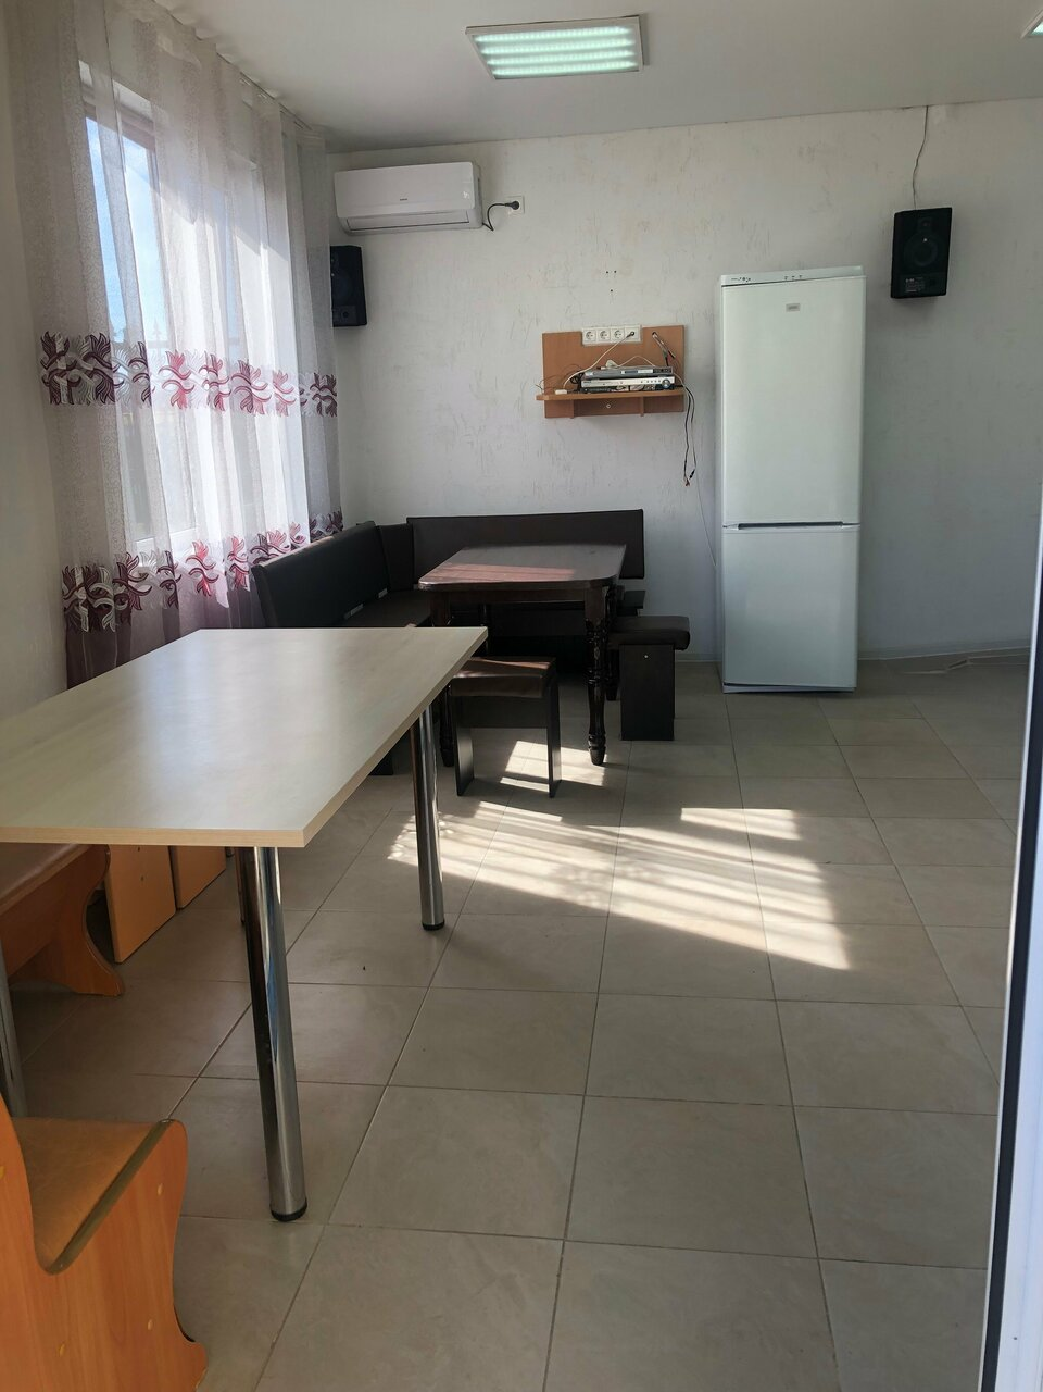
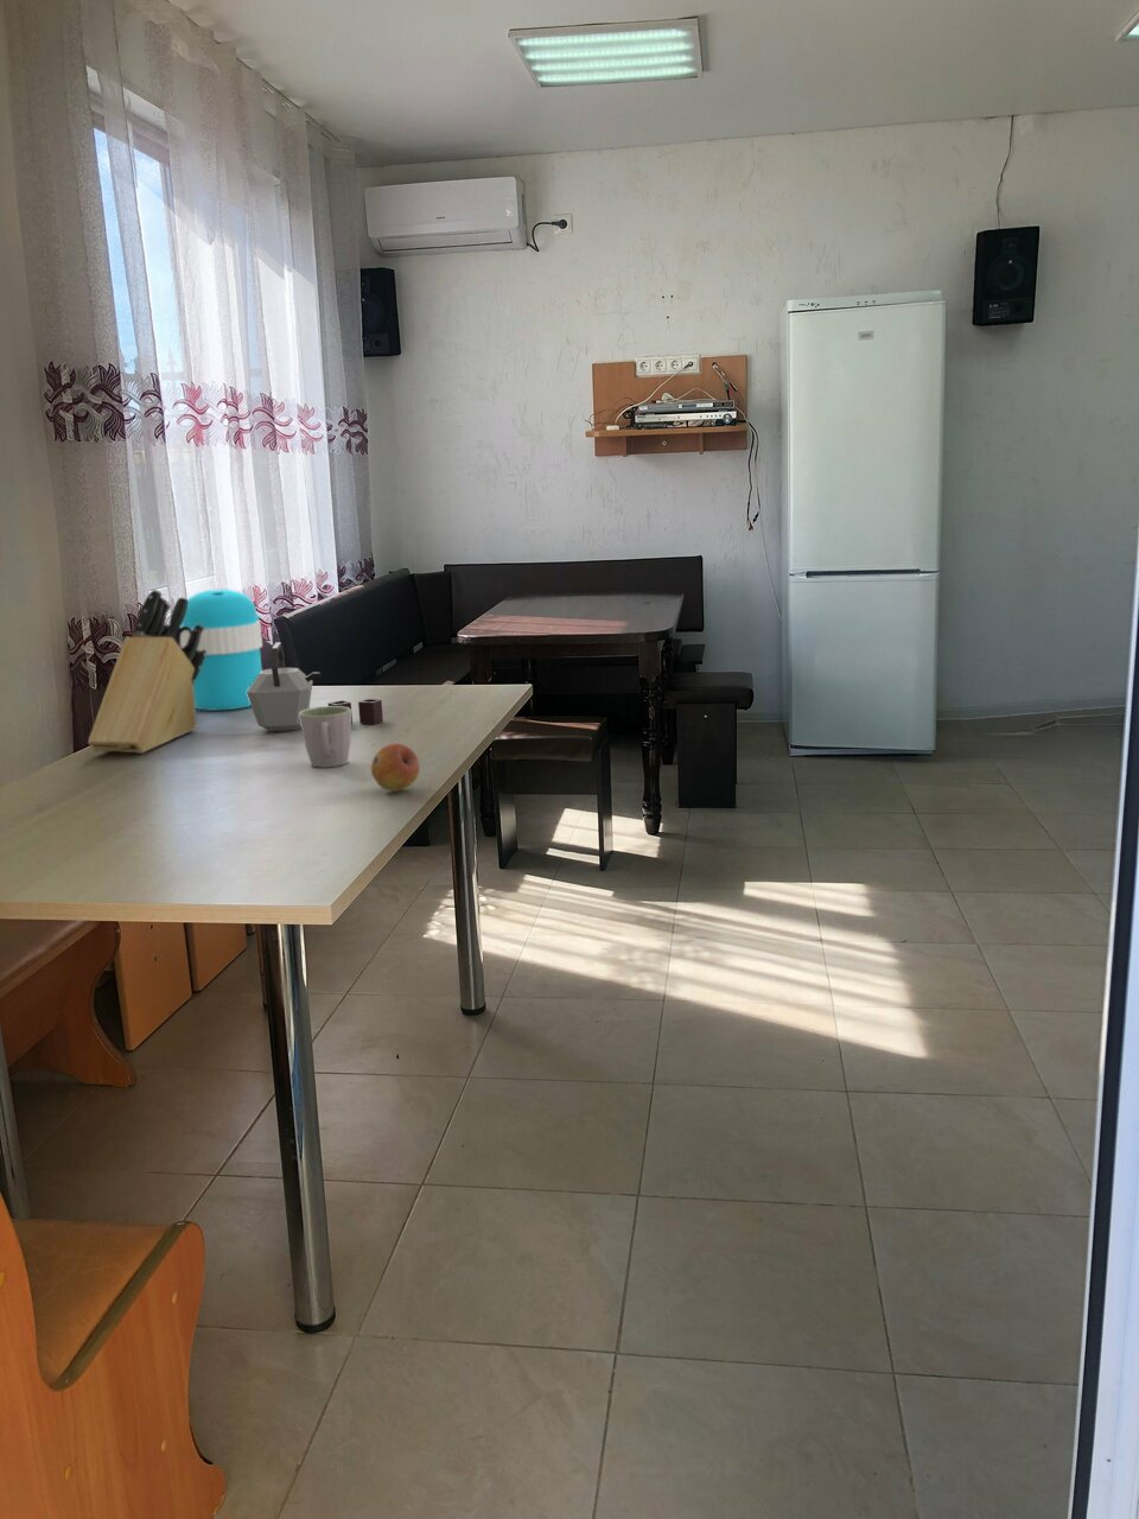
+ coffee maker [181,588,263,712]
+ mug [299,704,353,768]
+ kettle [246,641,384,732]
+ knife block [86,588,207,755]
+ fruit [370,742,421,792]
